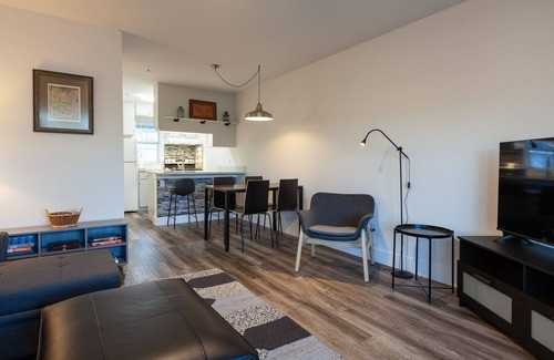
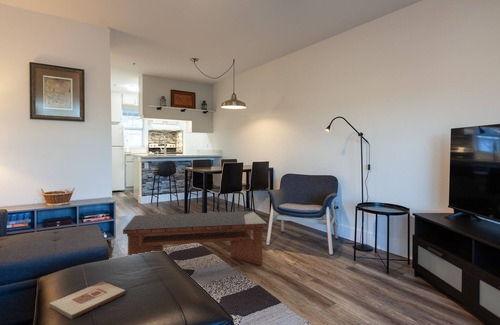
+ wooden plaque [48,281,126,321]
+ coffee table [122,210,268,266]
